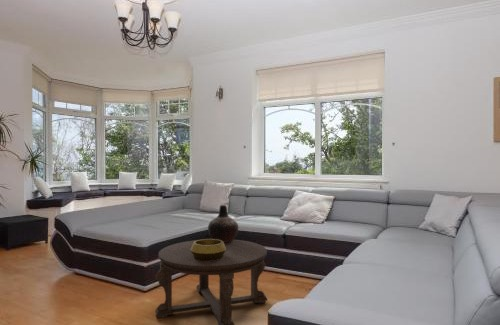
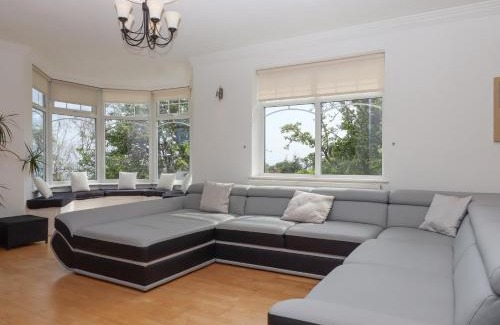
- vase [207,204,239,242]
- decorative bowl [191,238,226,261]
- coffee table [154,239,269,325]
